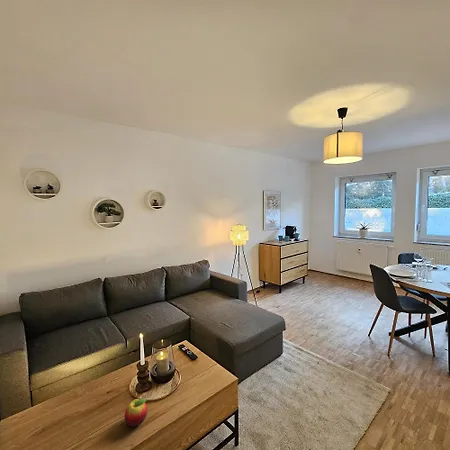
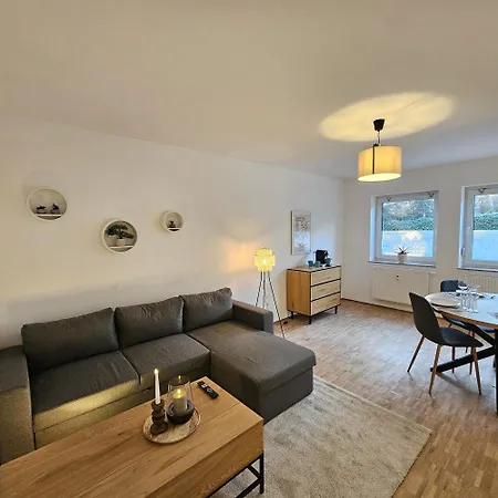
- fruit [124,398,148,427]
